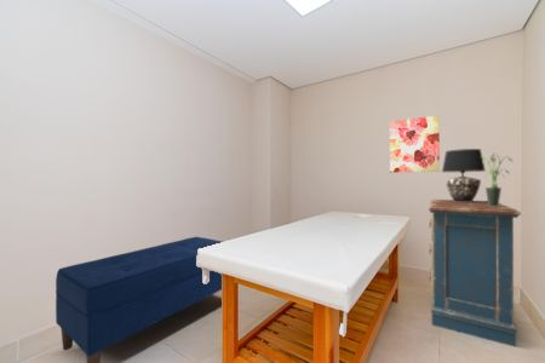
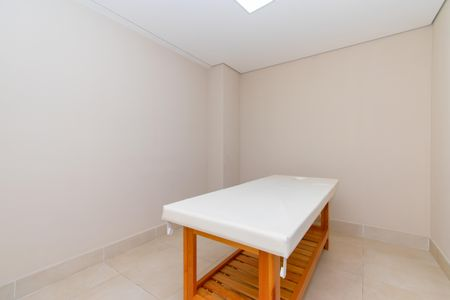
- bench [54,236,223,363]
- wall art [389,114,441,174]
- table lamp [441,148,487,202]
- dresser [428,198,522,348]
- potted plant [482,151,514,207]
